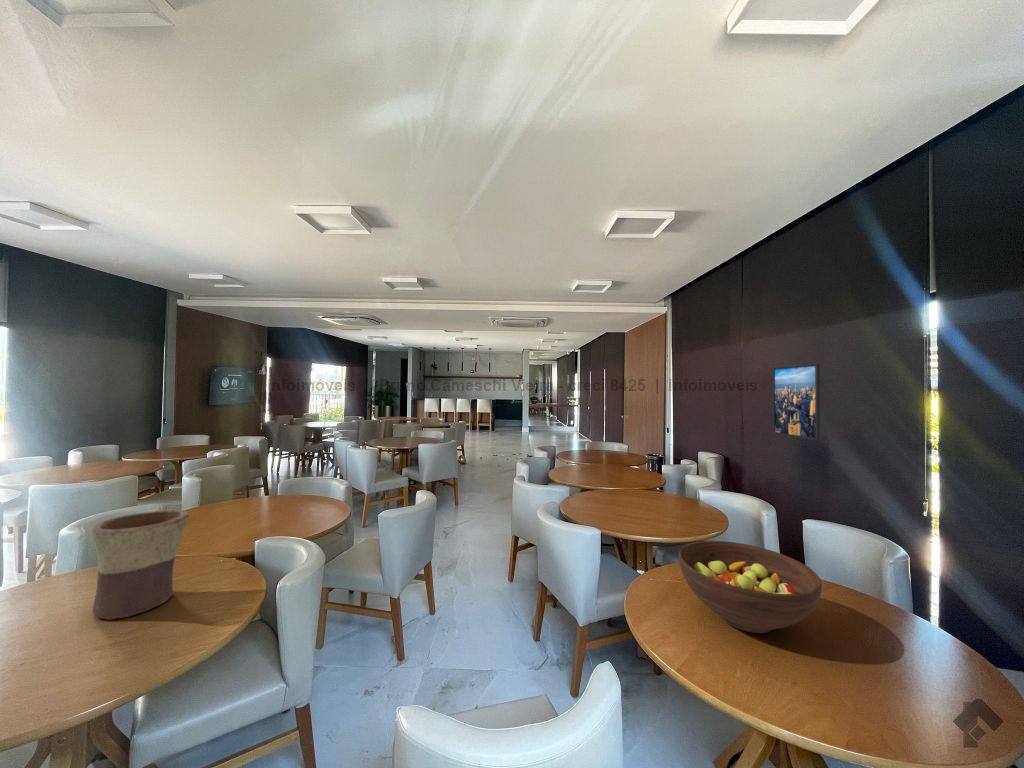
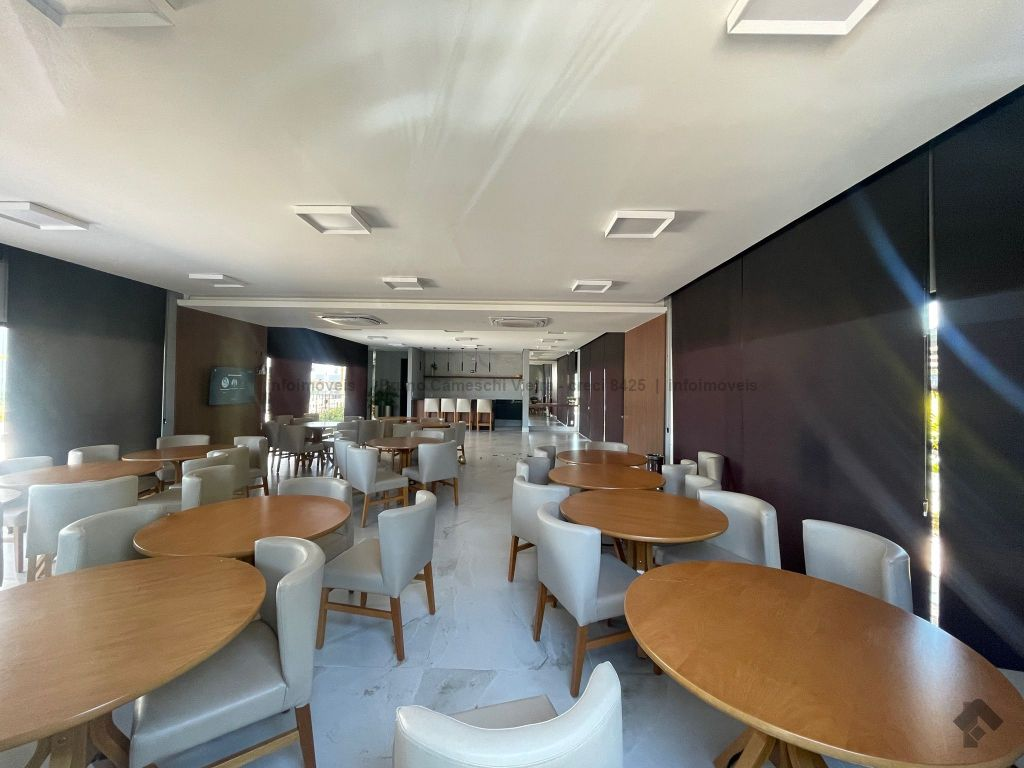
- flower pot [91,509,190,620]
- fruit bowl [678,540,823,634]
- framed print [772,362,821,442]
